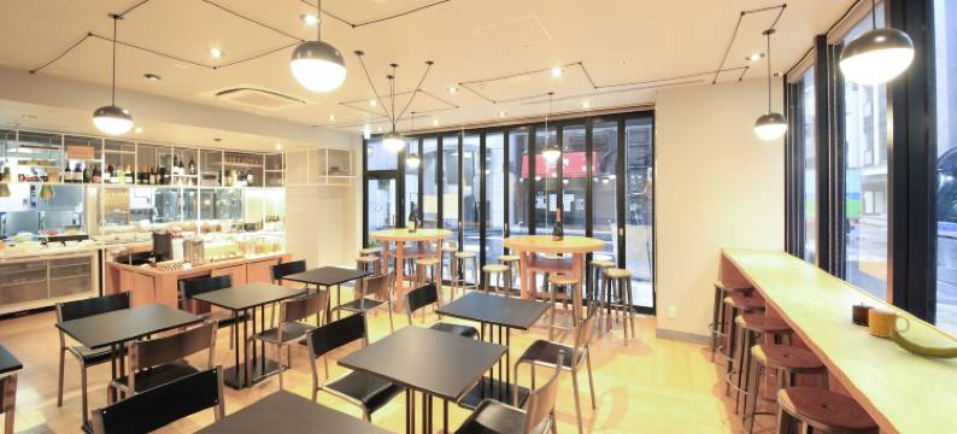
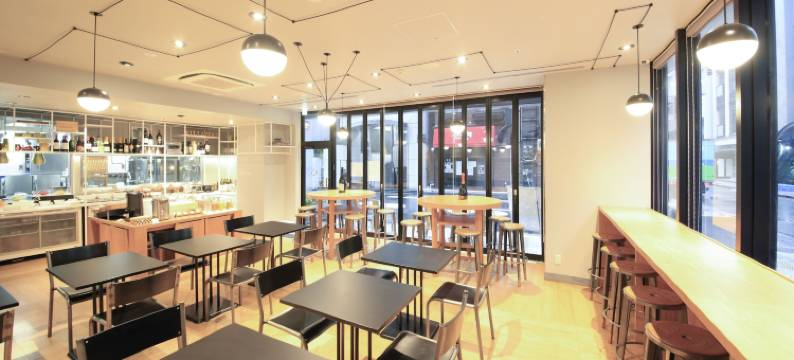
- fruit [890,324,957,360]
- mug [868,307,911,339]
- candle [851,300,876,327]
